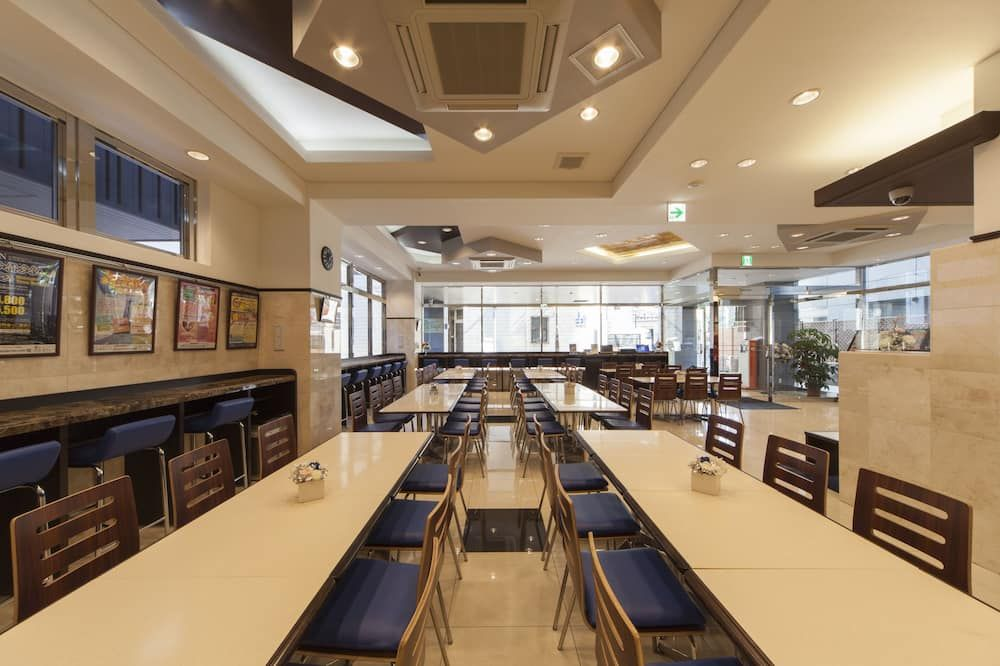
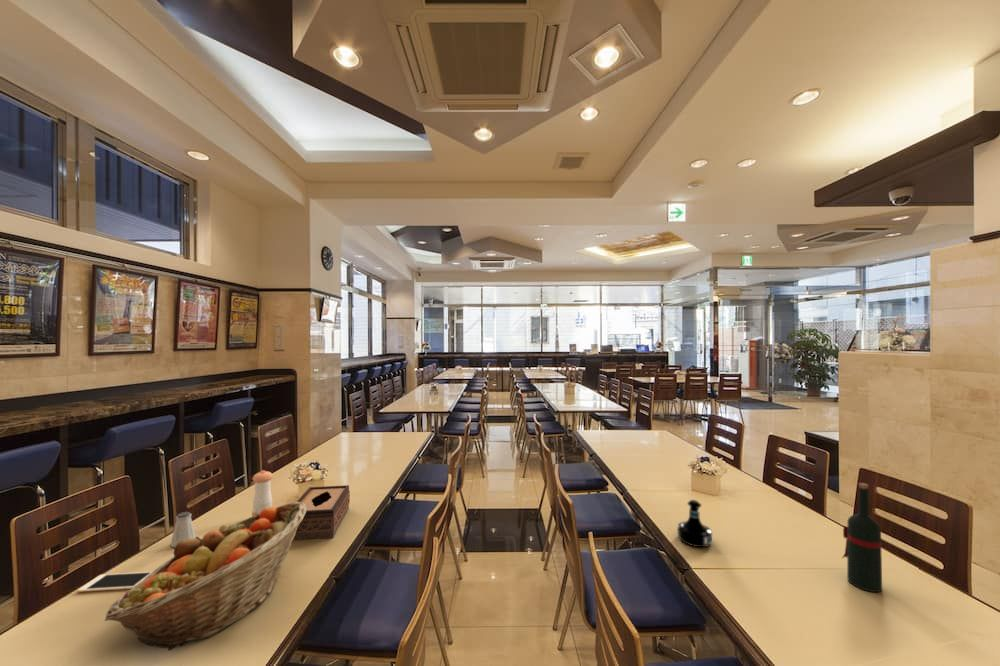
+ cell phone [77,571,152,593]
+ pepper shaker [251,469,274,517]
+ wine bottle [841,482,883,593]
+ tissue box [292,484,351,541]
+ fruit basket [103,501,306,651]
+ saltshaker [169,511,197,548]
+ tequila bottle [676,499,713,548]
